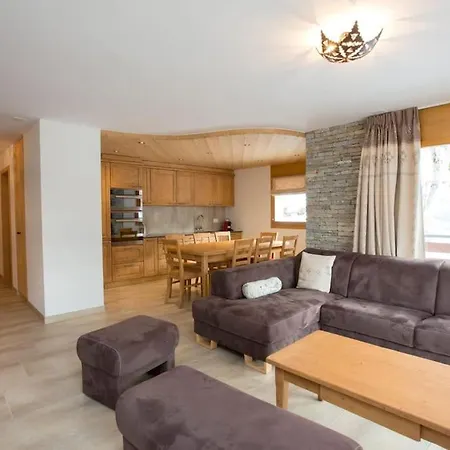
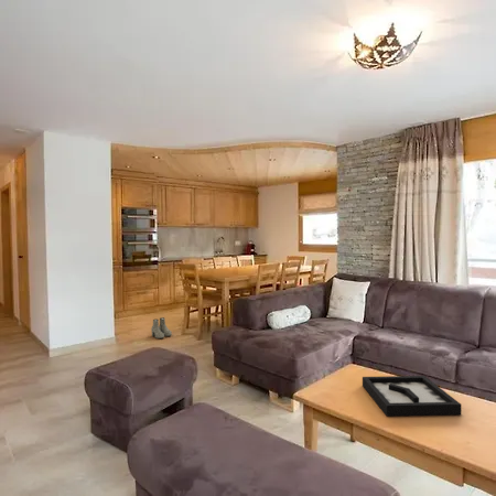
+ boots [150,316,173,339]
+ decorative tray [362,375,462,418]
